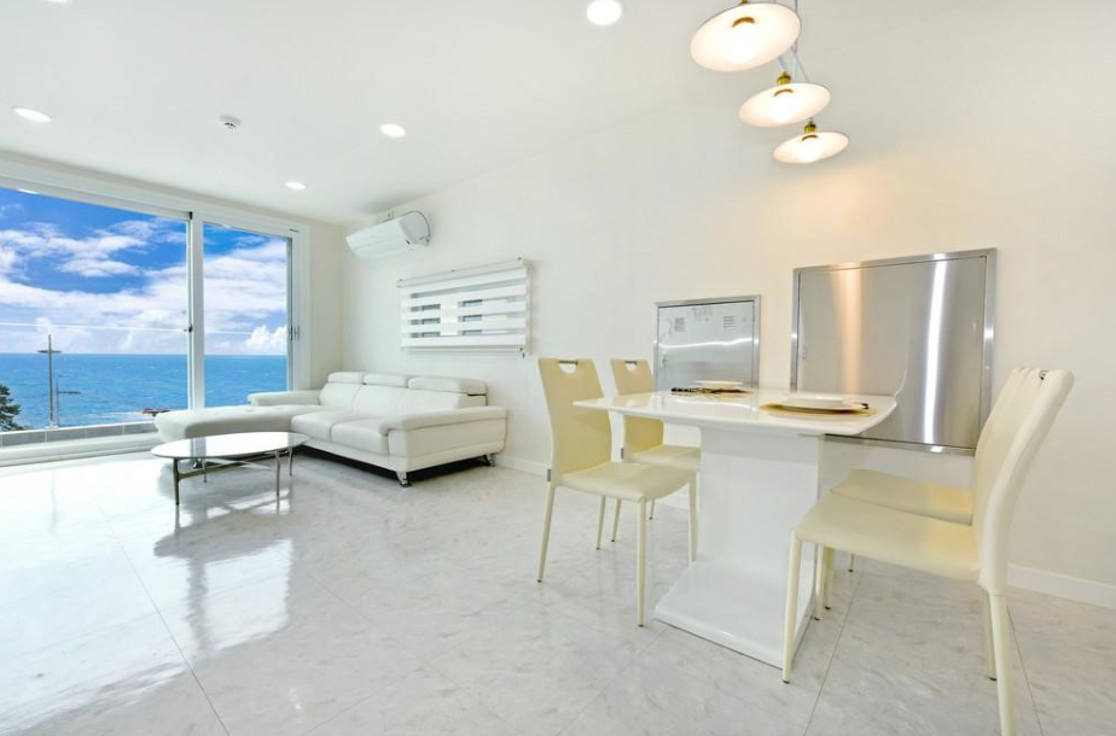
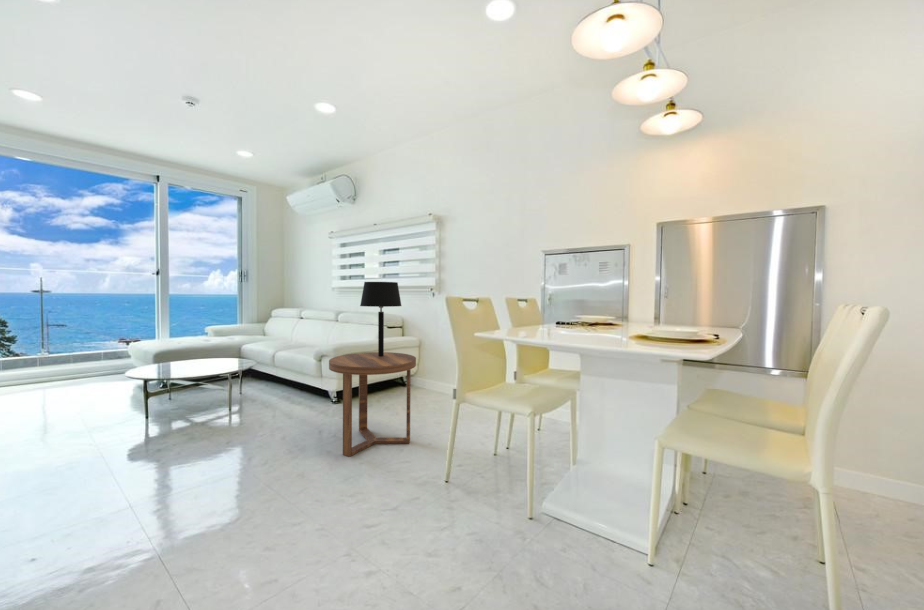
+ side table [328,351,417,458]
+ table lamp [359,281,402,356]
